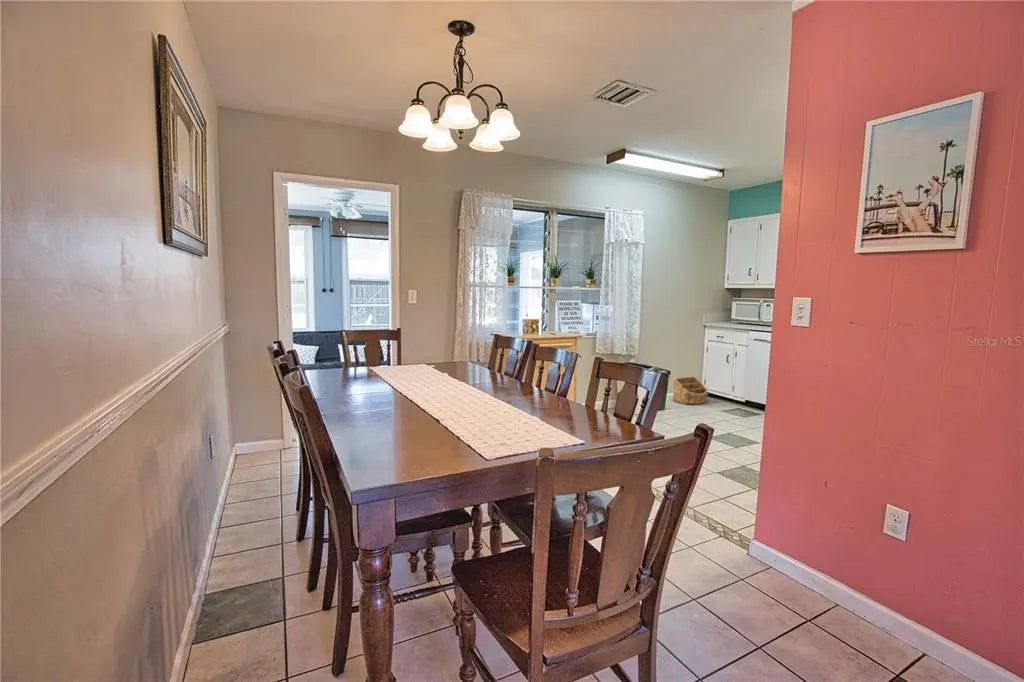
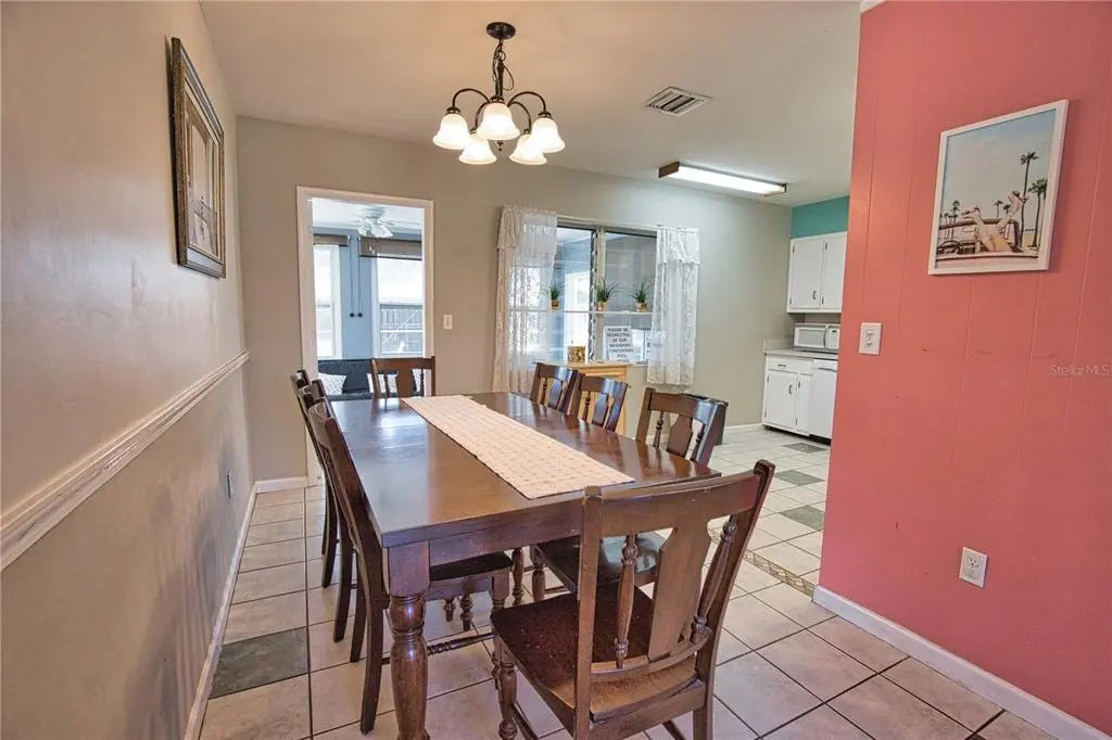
- basket [671,375,709,405]
